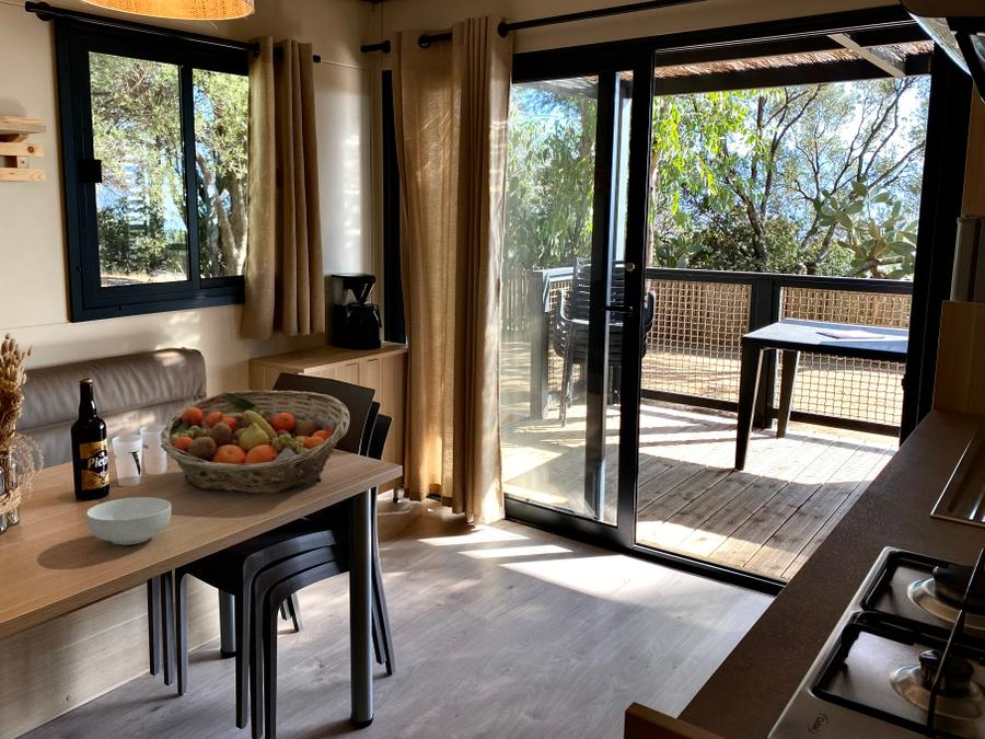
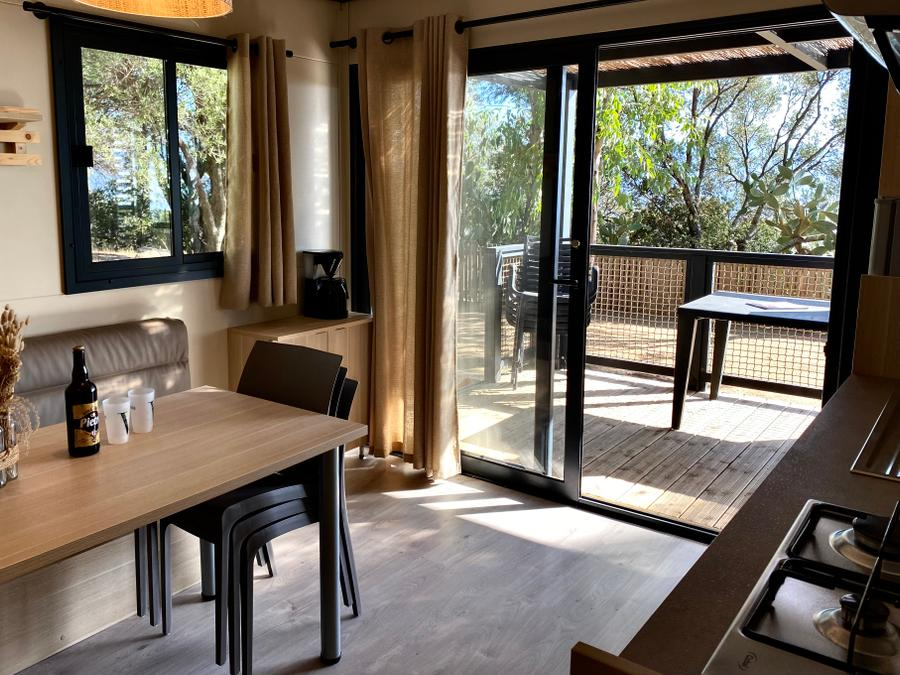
- cereal bowl [85,496,173,546]
- fruit basket [159,390,351,495]
